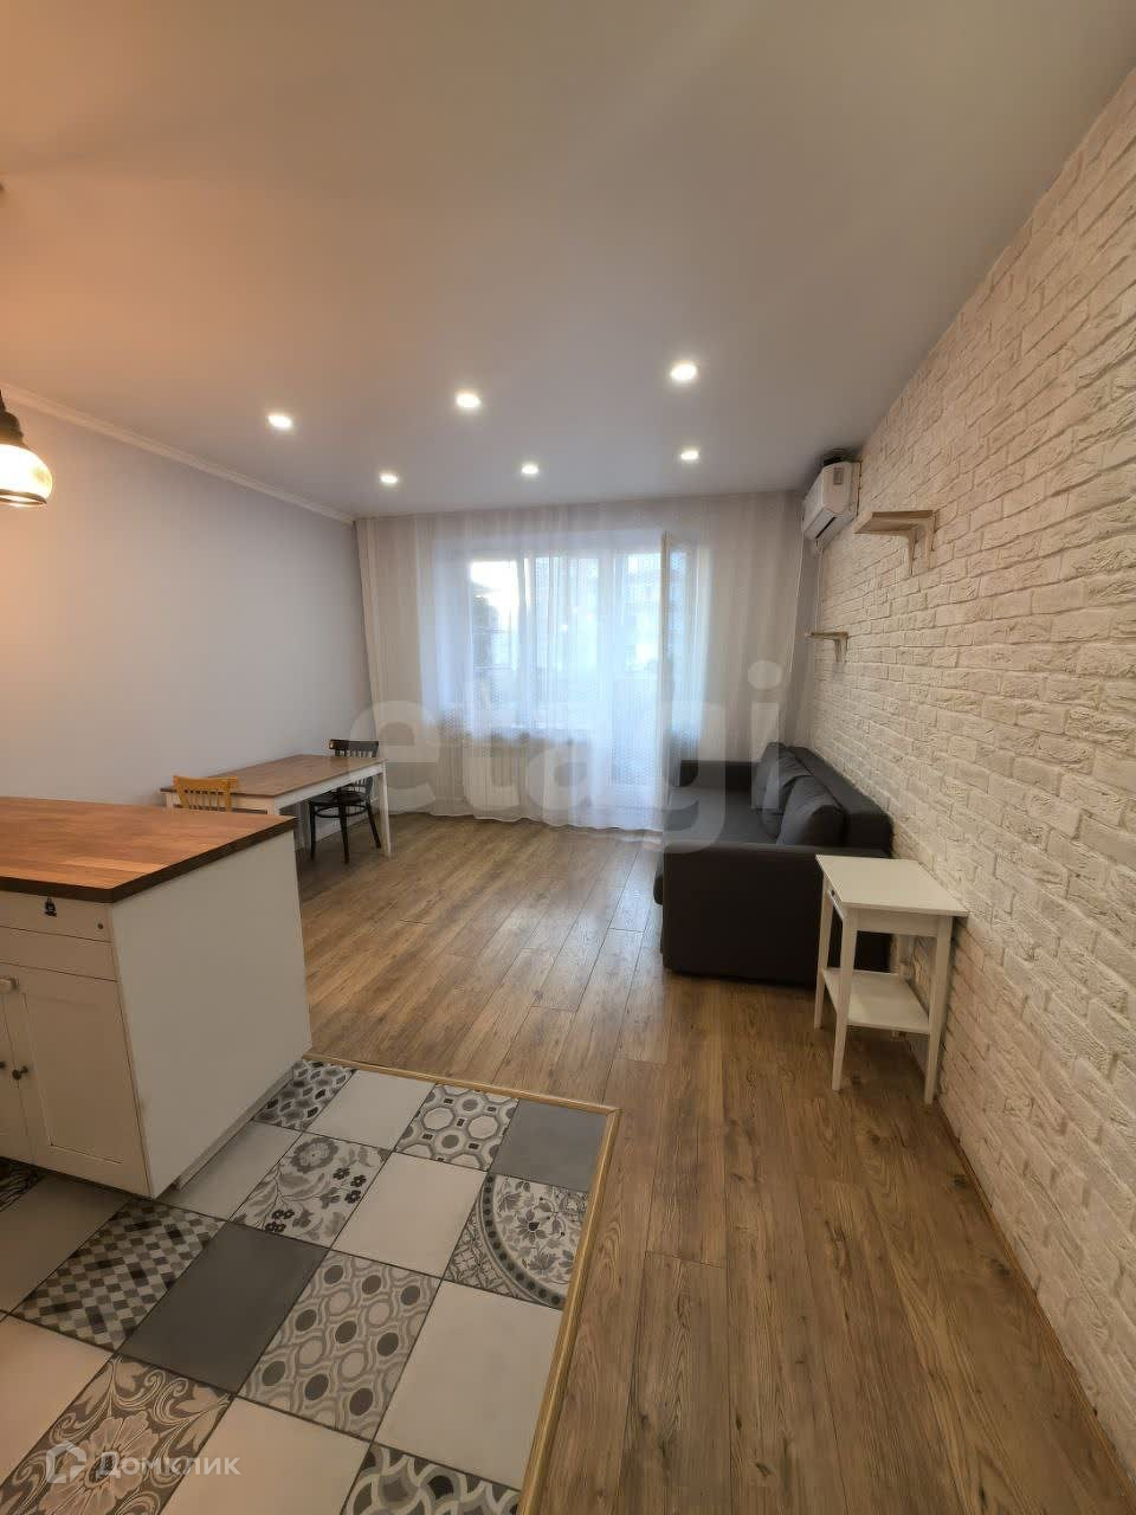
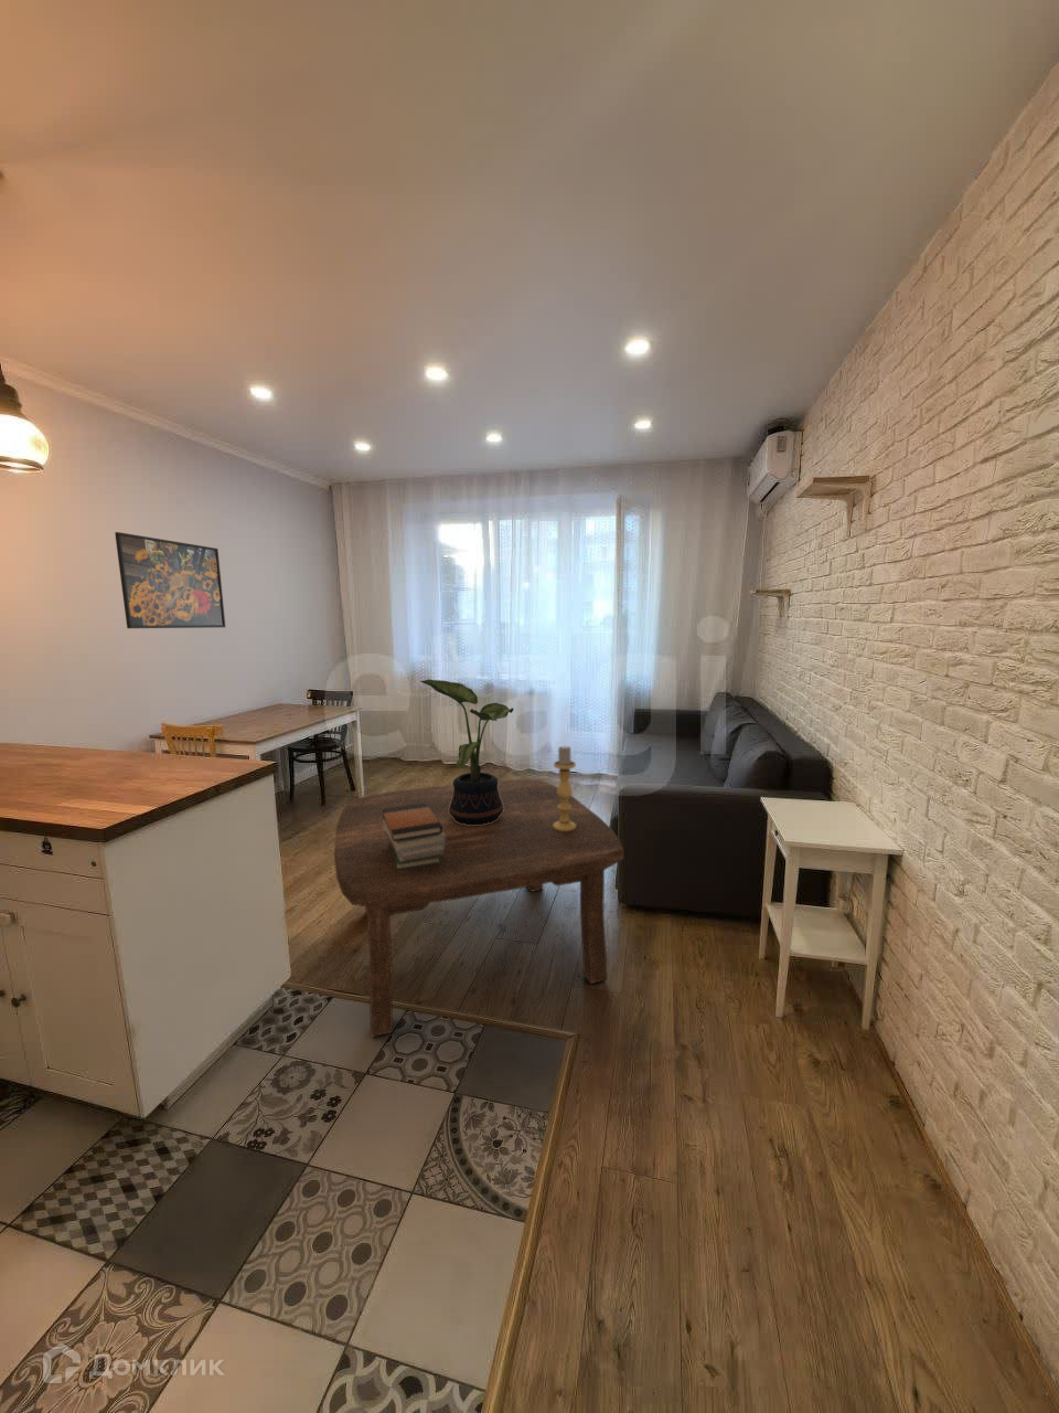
+ potted plant [419,678,514,824]
+ coffee table [333,778,625,1039]
+ book stack [382,802,445,870]
+ candle holder [553,745,577,831]
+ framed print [113,531,226,630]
